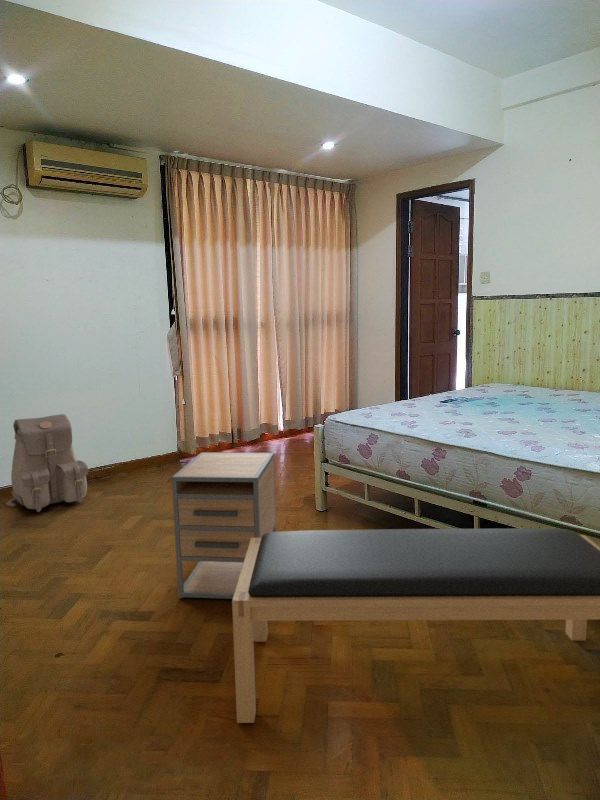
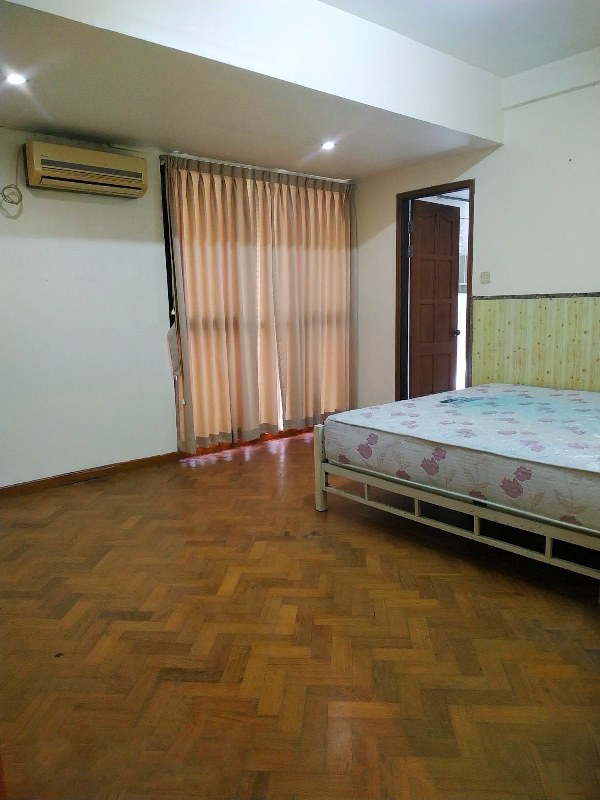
- backpack [5,413,89,513]
- bench [231,527,600,724]
- nightstand [171,451,277,600]
